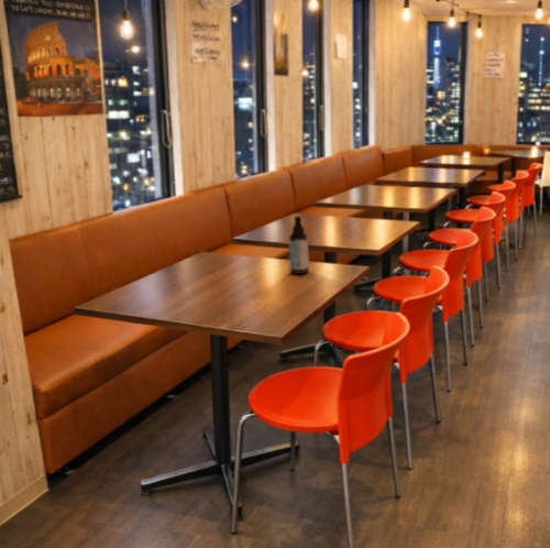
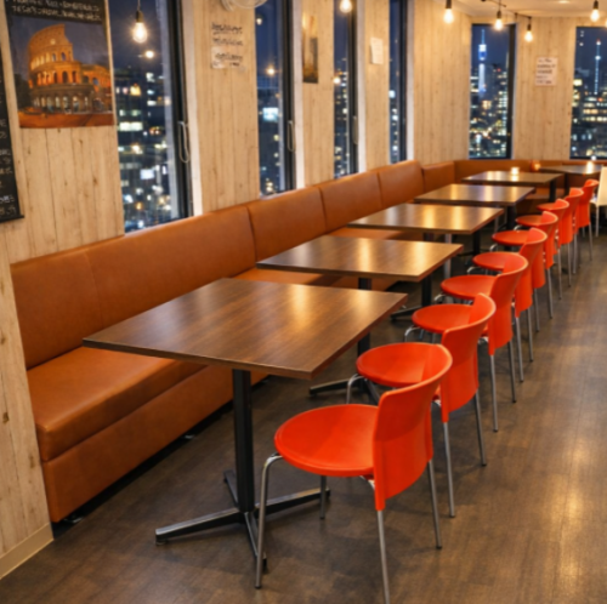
- water bottle [288,215,310,275]
